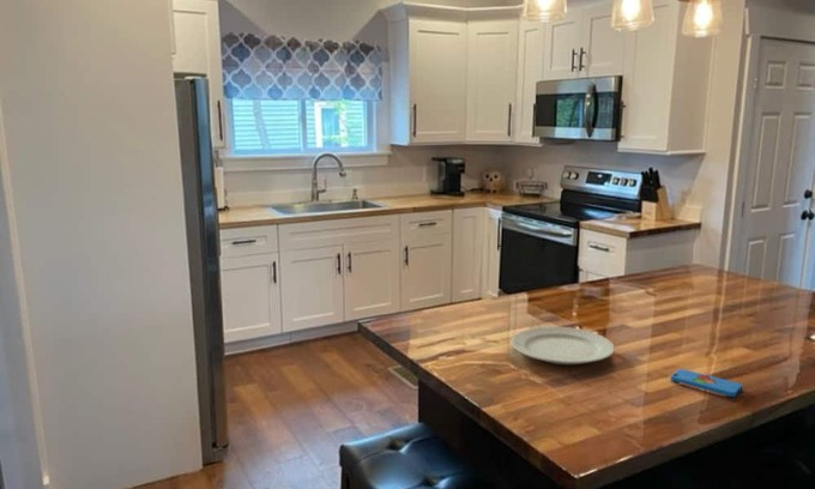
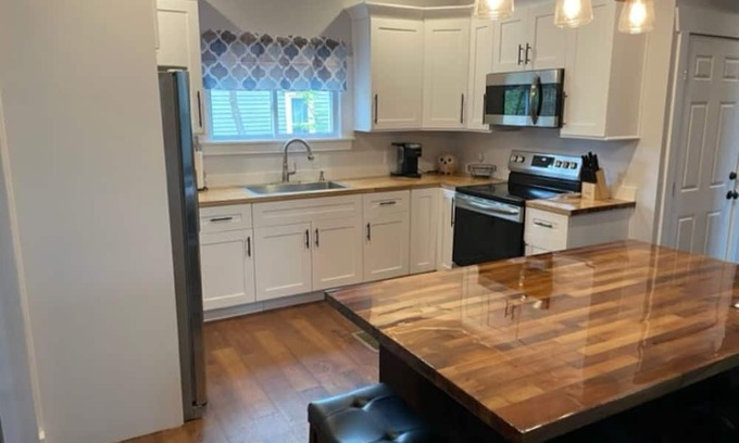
- chinaware [511,326,616,366]
- smartphone [669,368,743,398]
